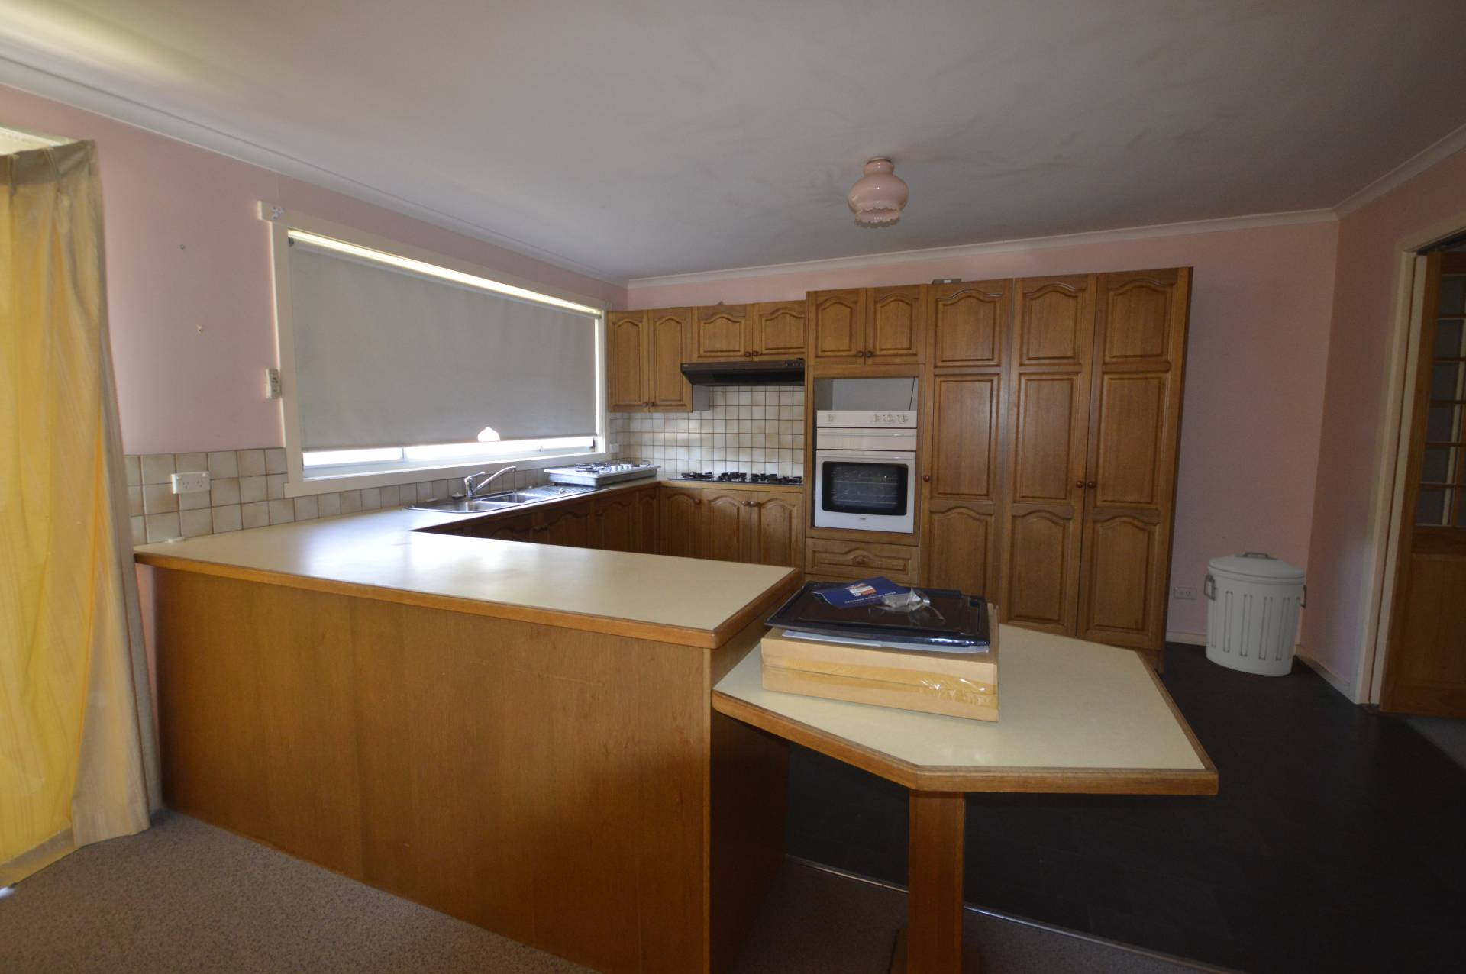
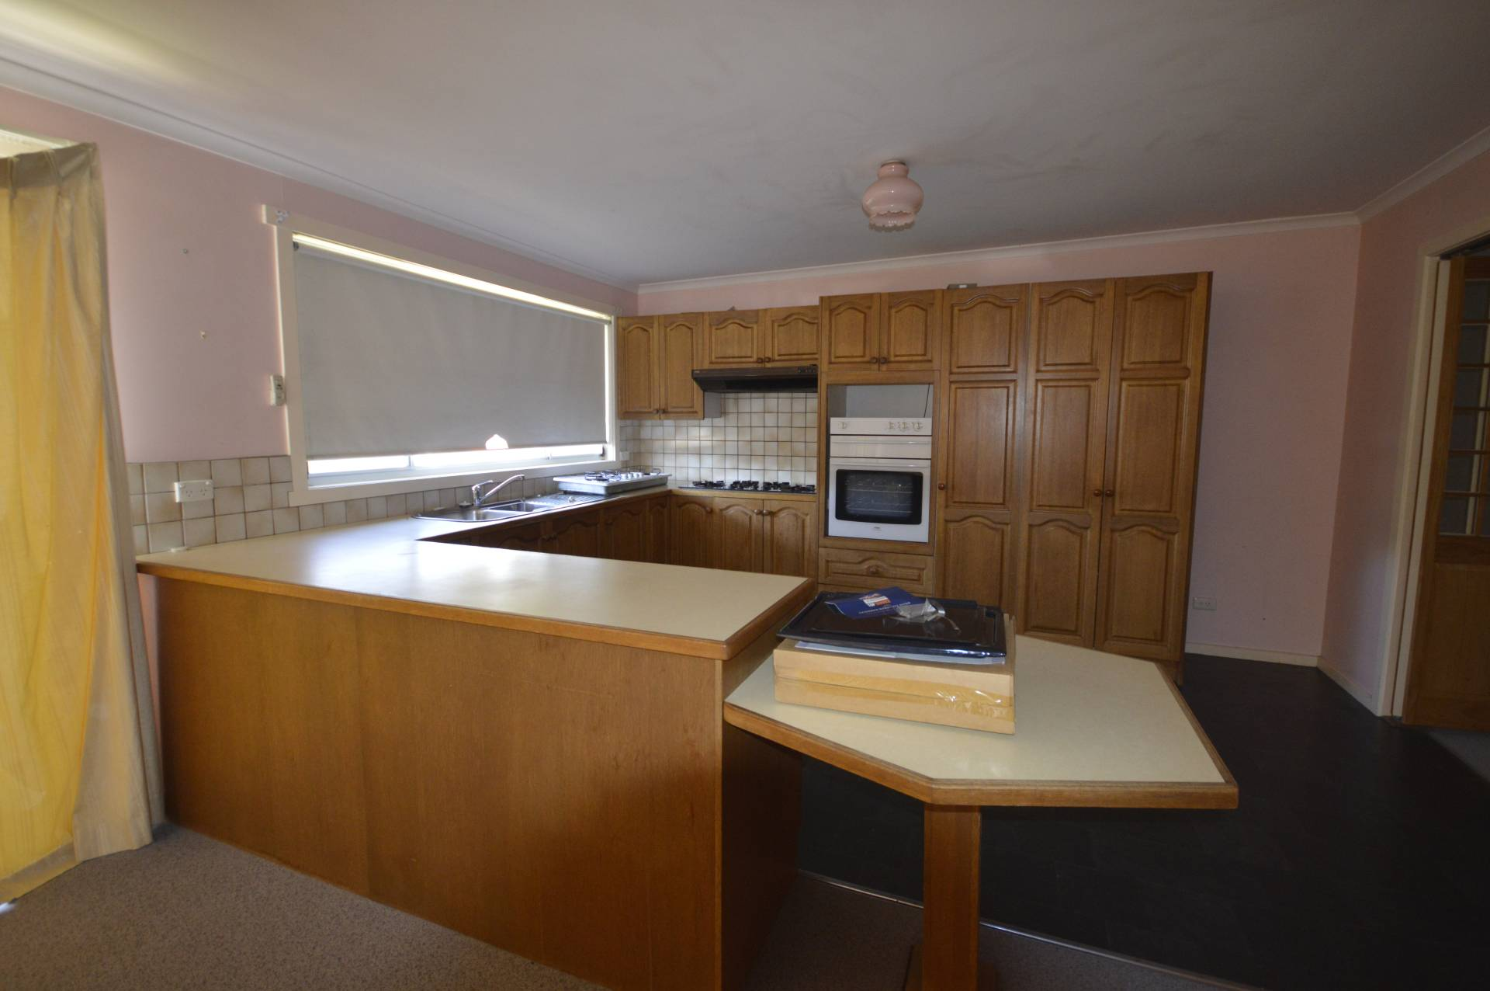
- trash can [1203,551,1308,676]
